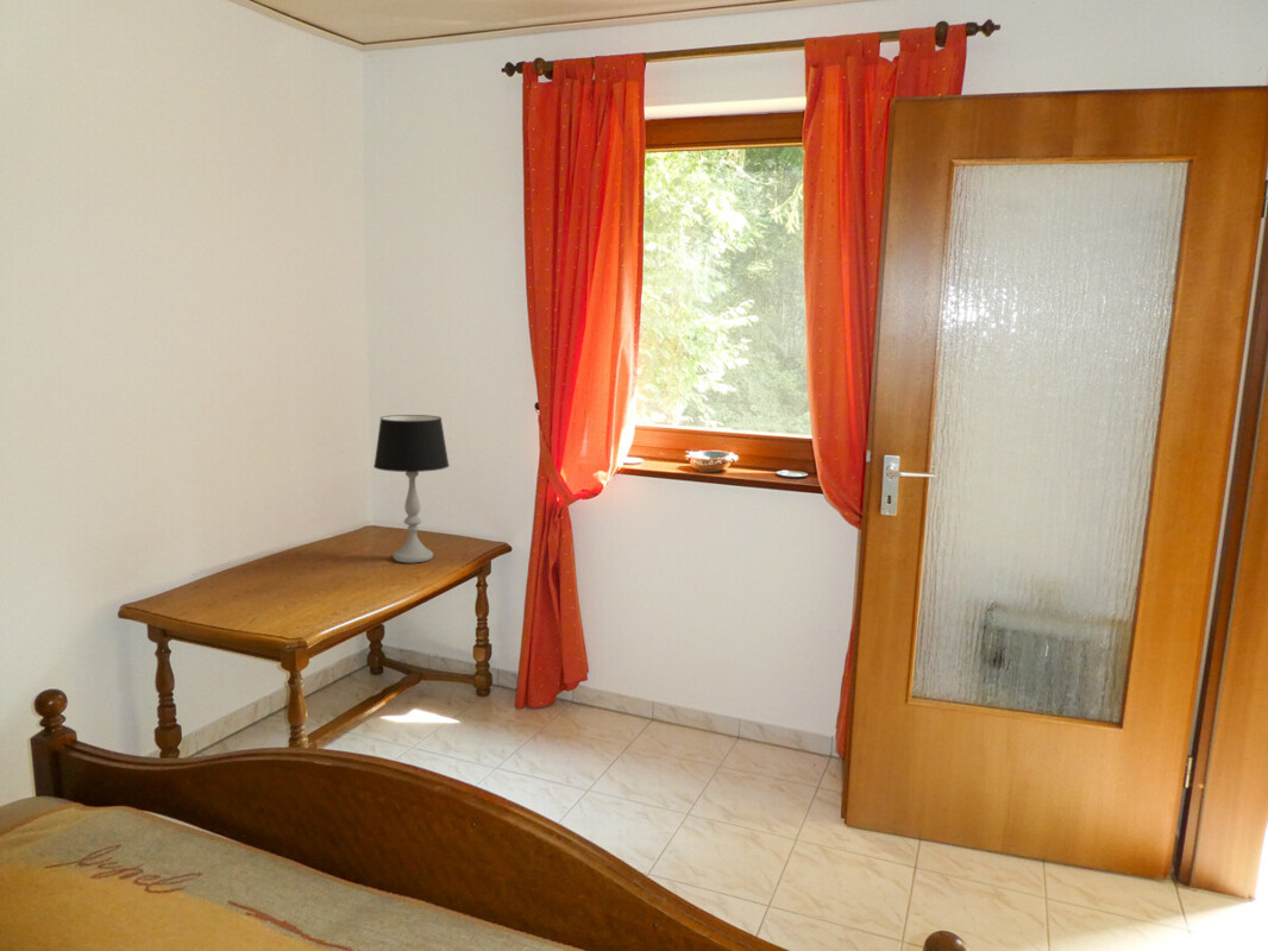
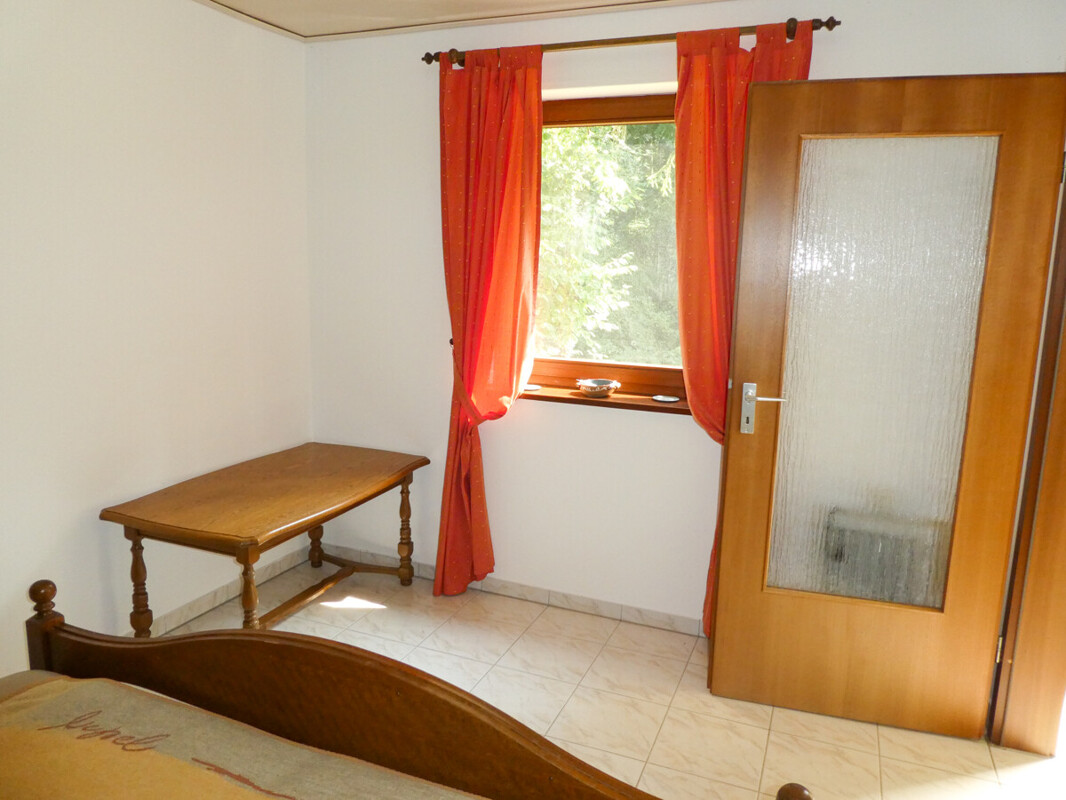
- table lamp [372,414,451,563]
